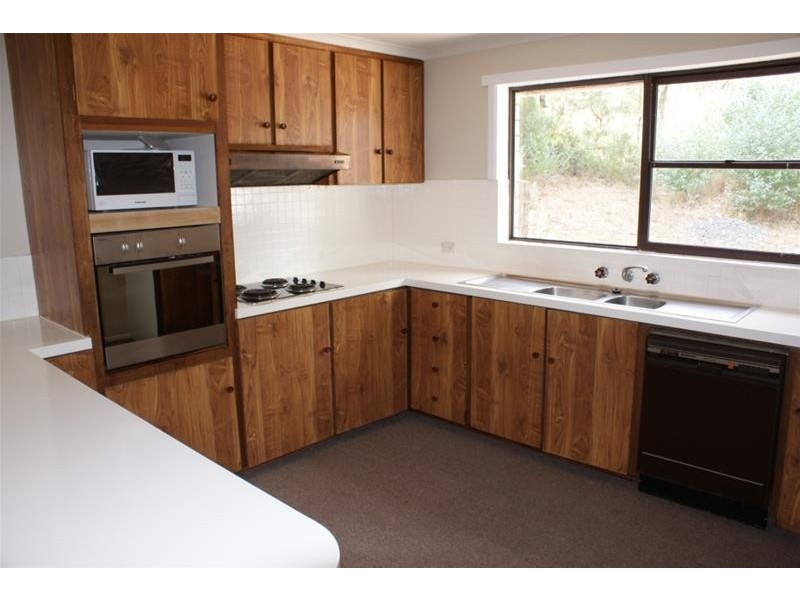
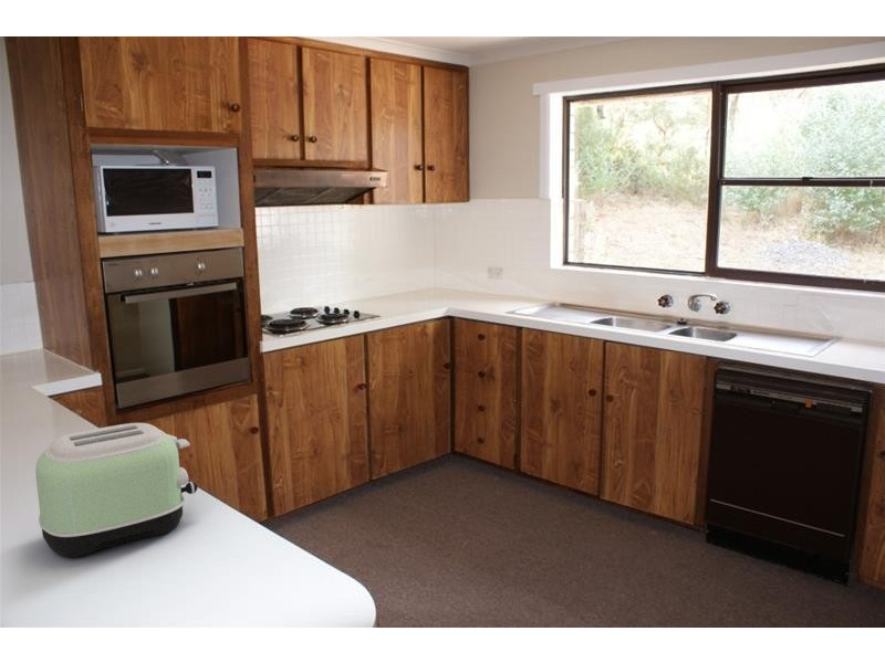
+ toaster [34,422,198,558]
